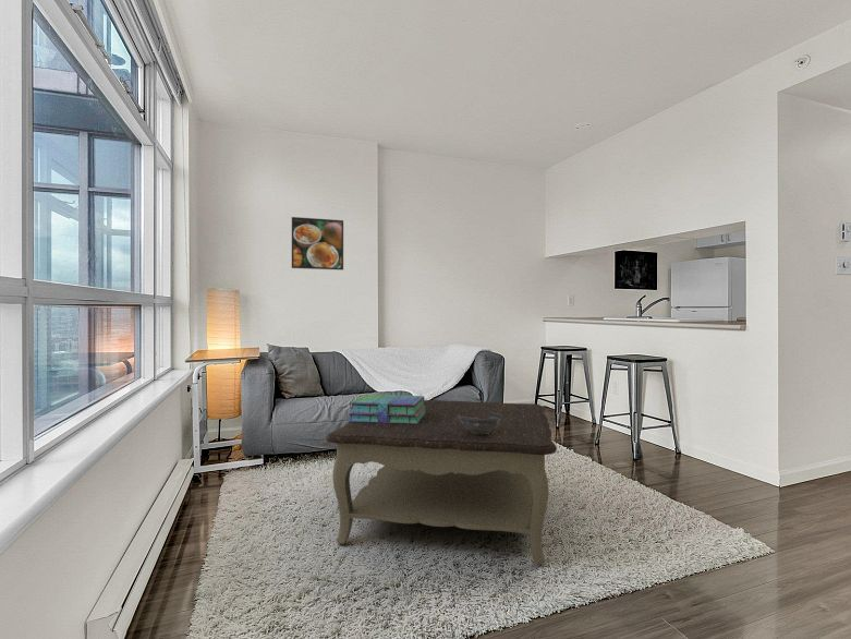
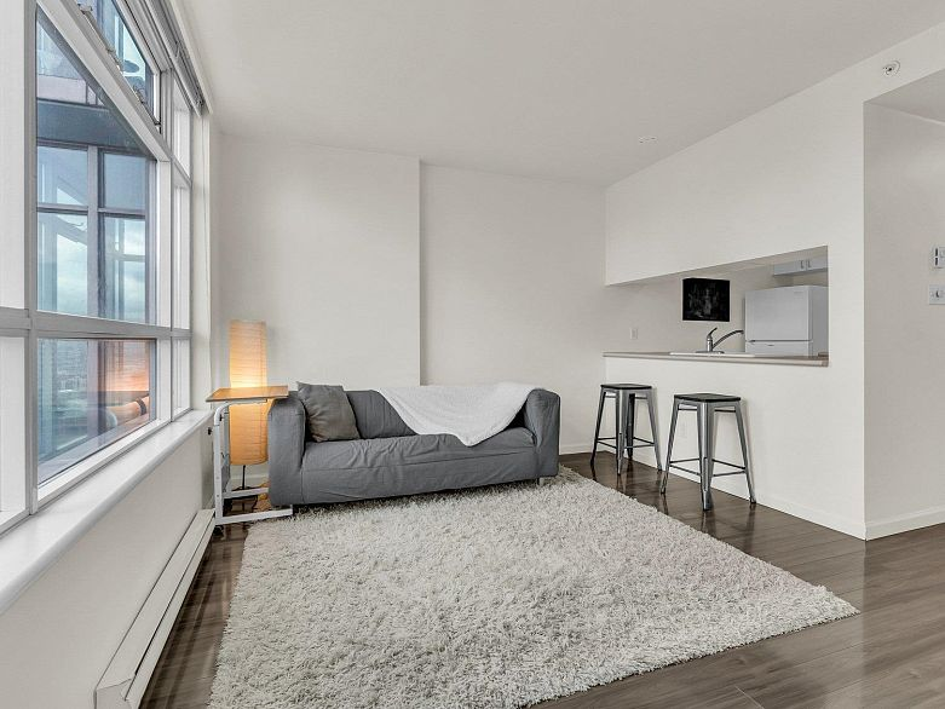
- coffee table [325,399,558,565]
- decorative bowl [458,412,503,434]
- stack of books [347,394,426,424]
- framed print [291,216,344,272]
